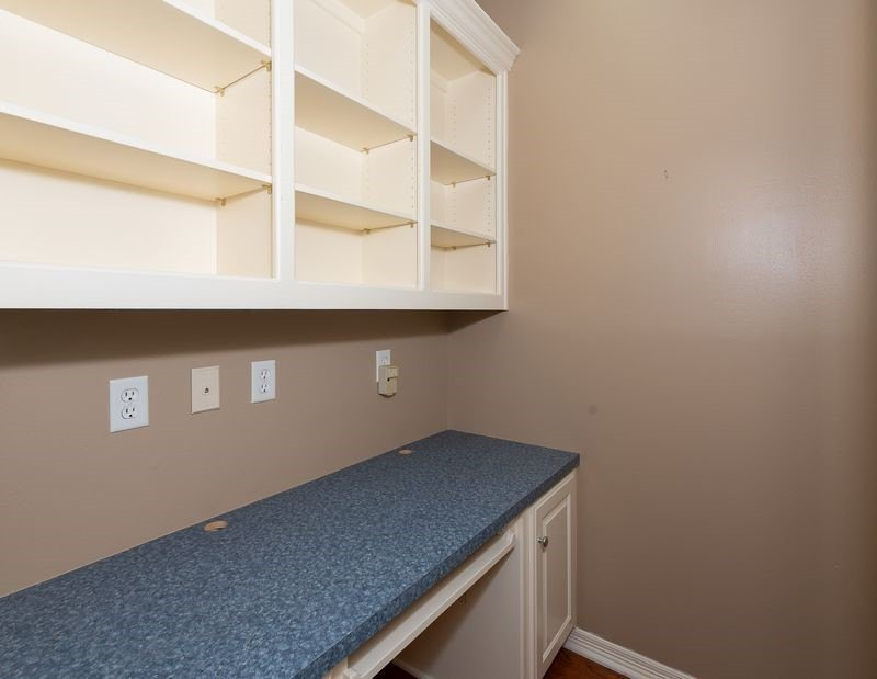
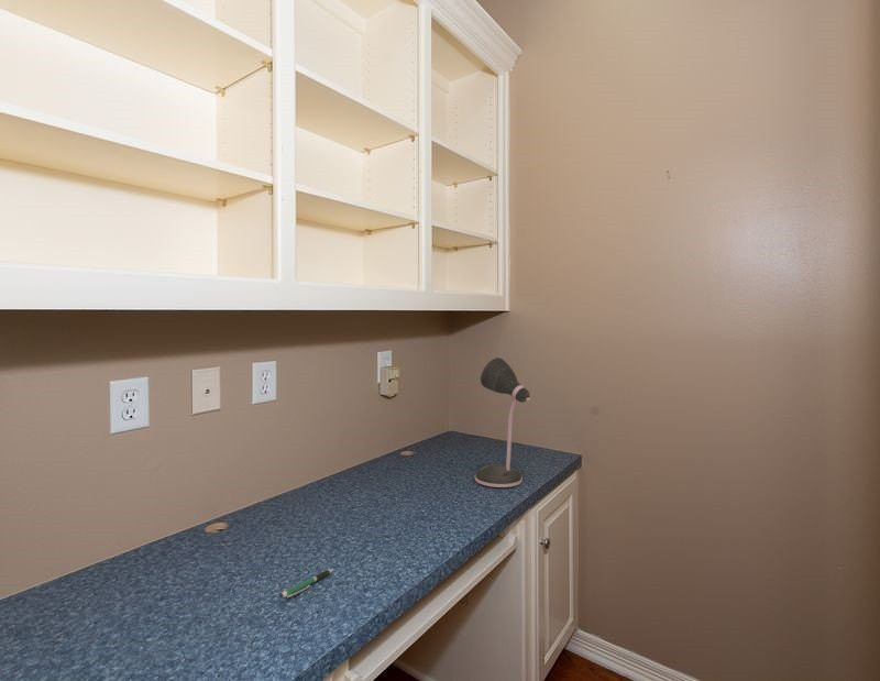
+ pen [278,568,334,598]
+ desk lamp [474,356,531,488]
